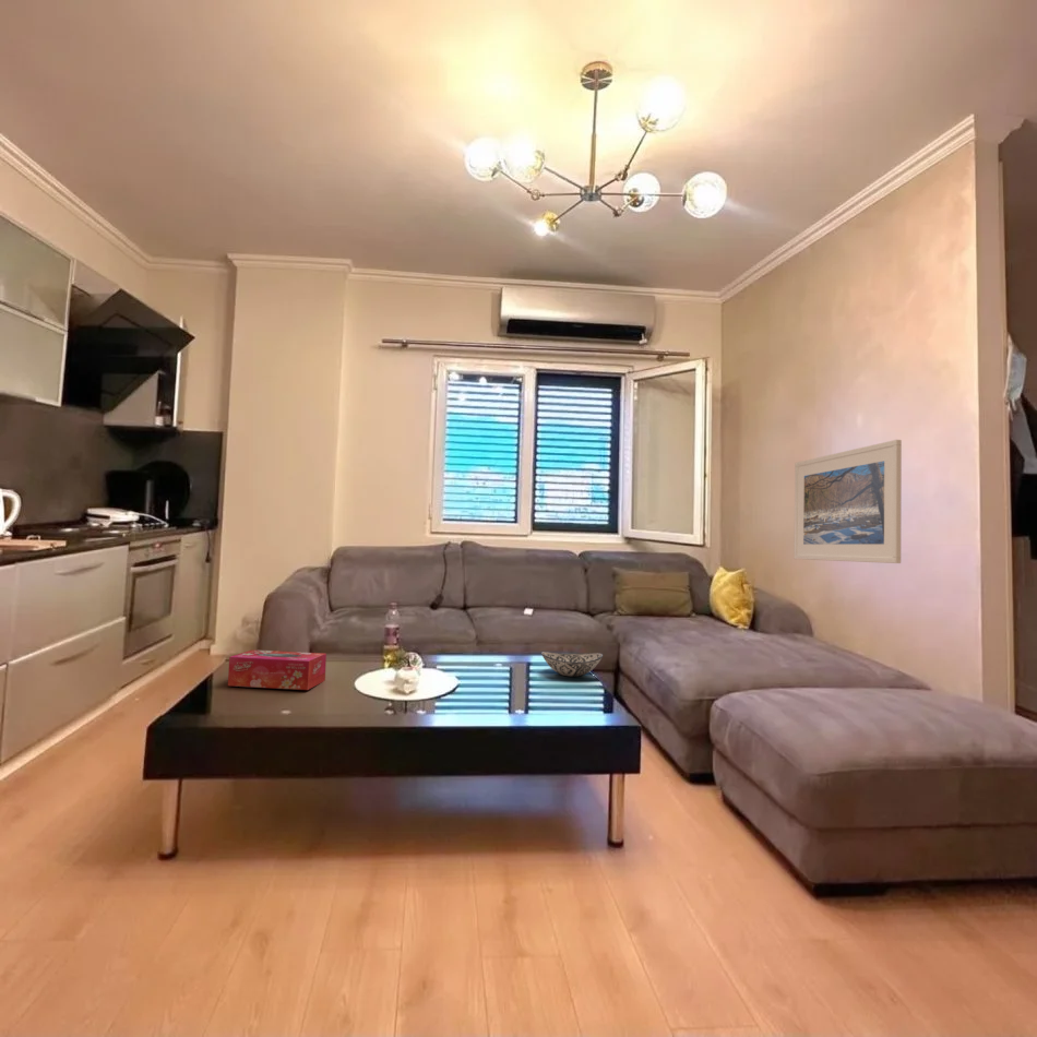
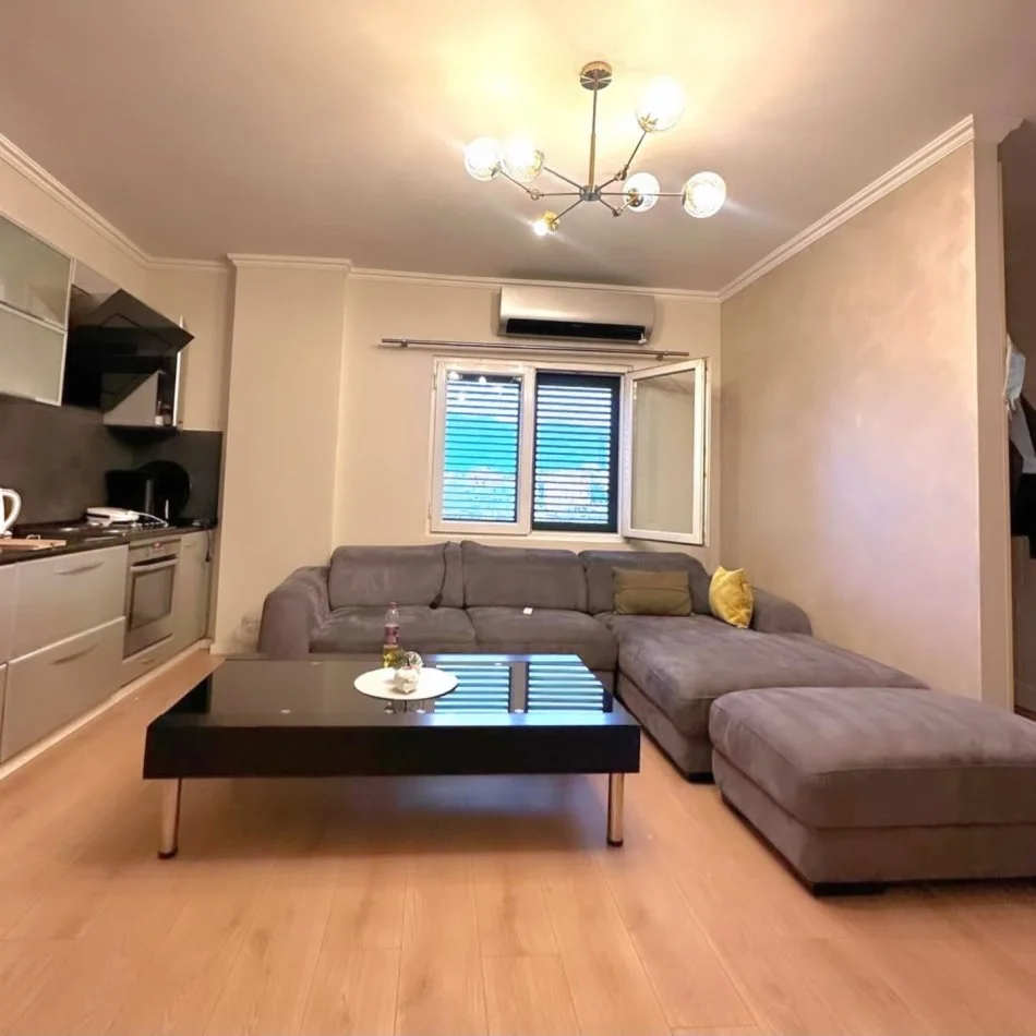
- decorative bowl [540,651,604,678]
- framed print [792,439,903,564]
- tissue box [227,649,327,691]
